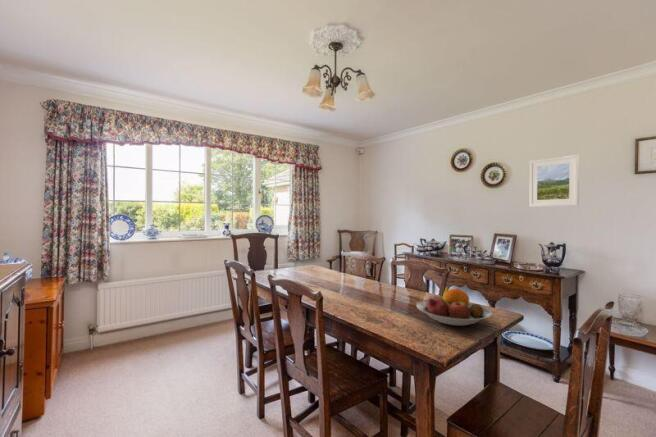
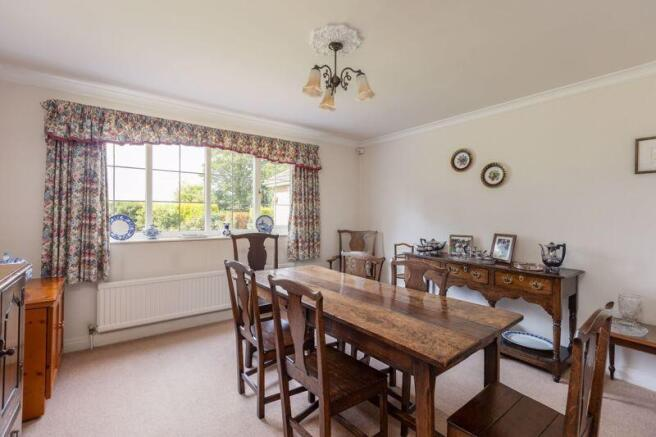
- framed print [528,154,580,208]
- fruit bowl [415,285,493,327]
